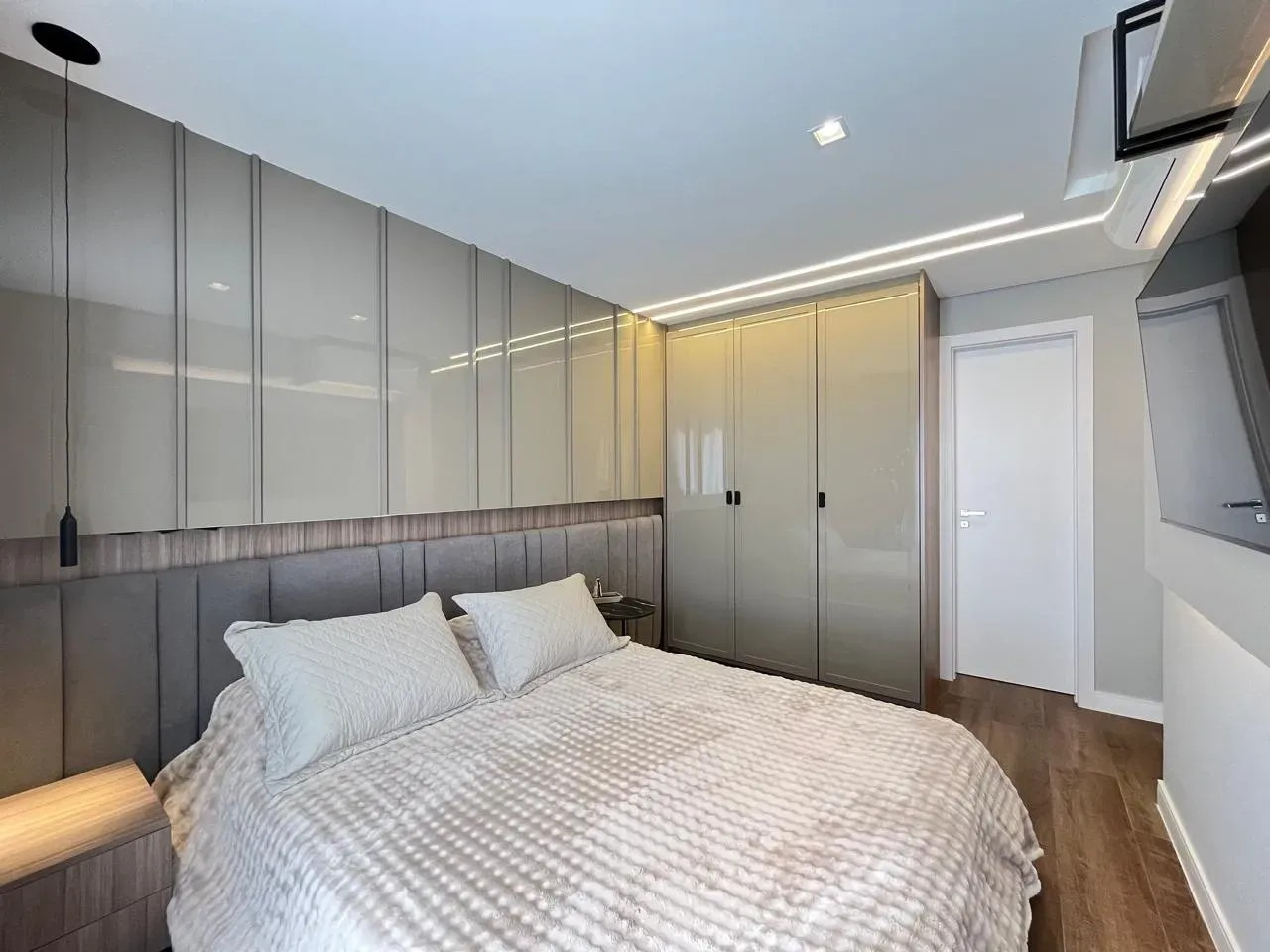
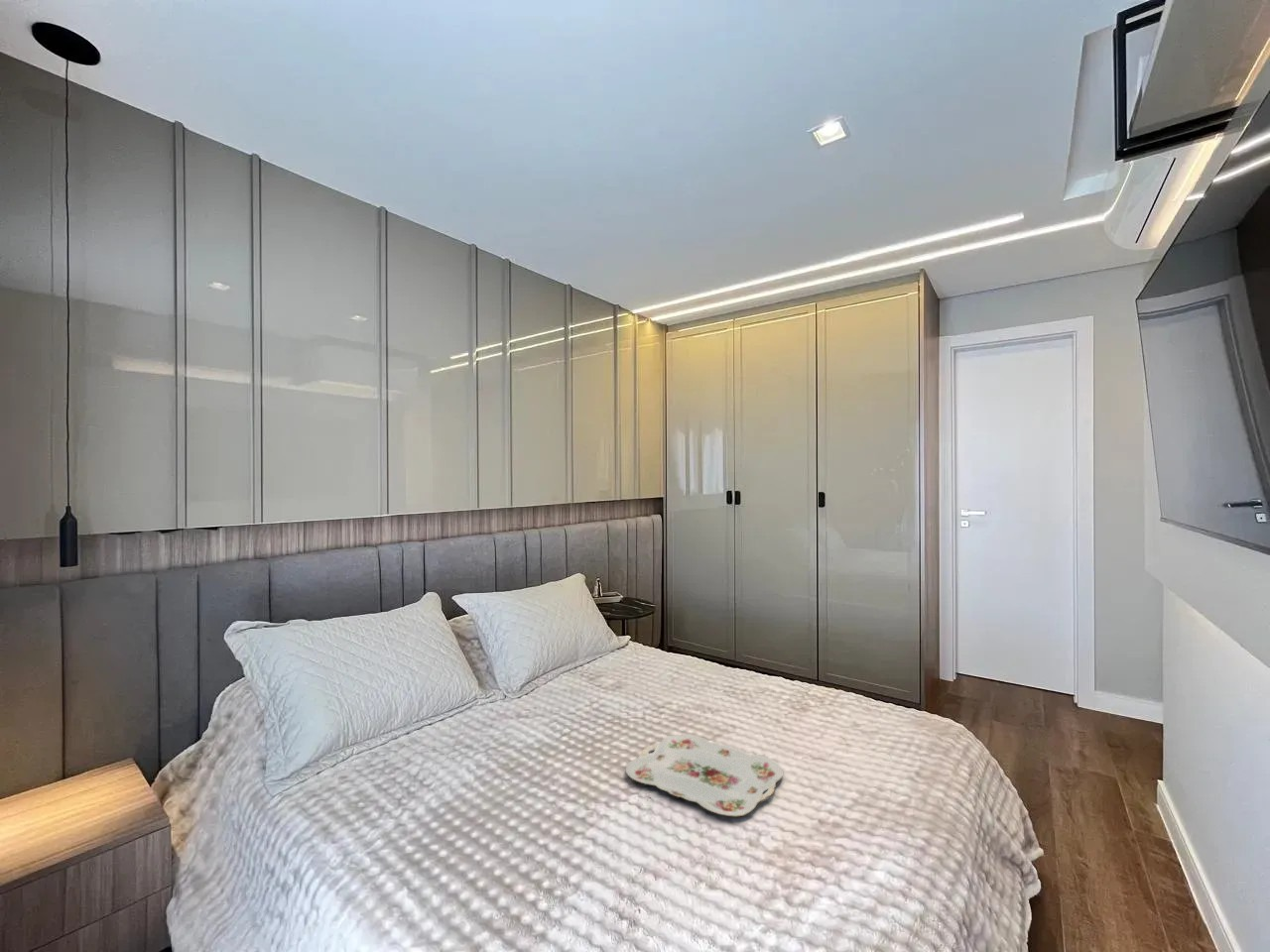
+ serving tray [625,733,784,817]
